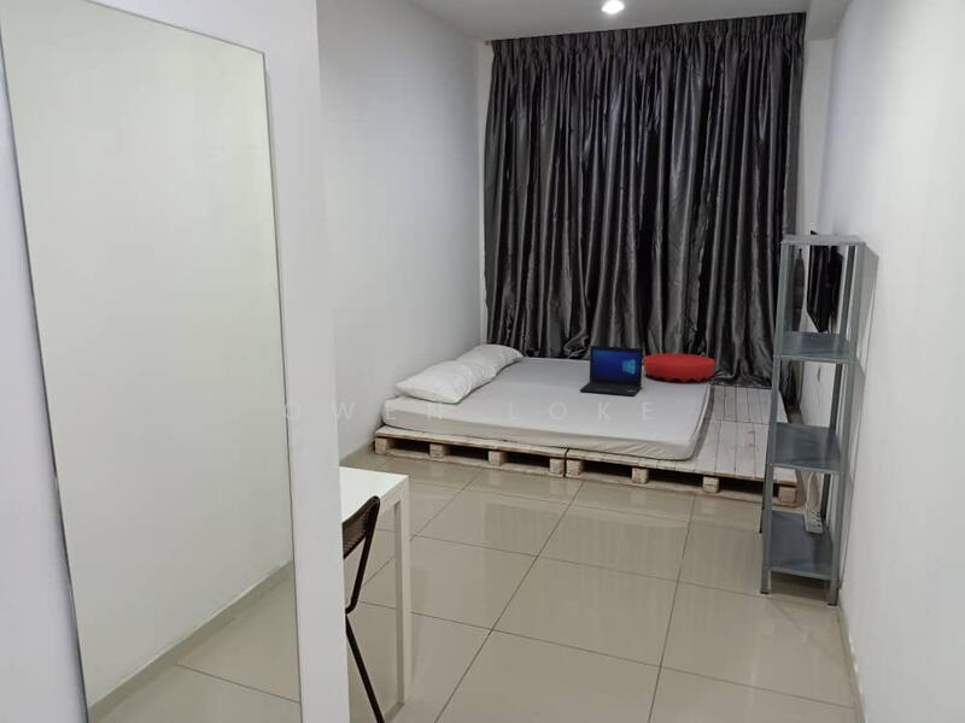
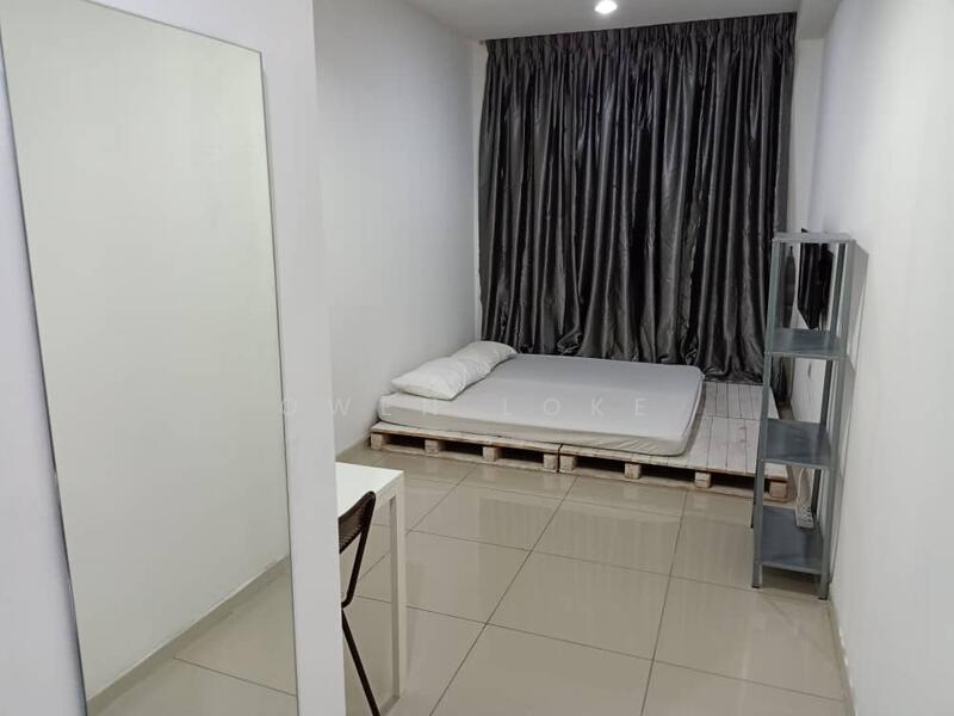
- cushion [643,353,717,384]
- laptop [579,345,644,398]
